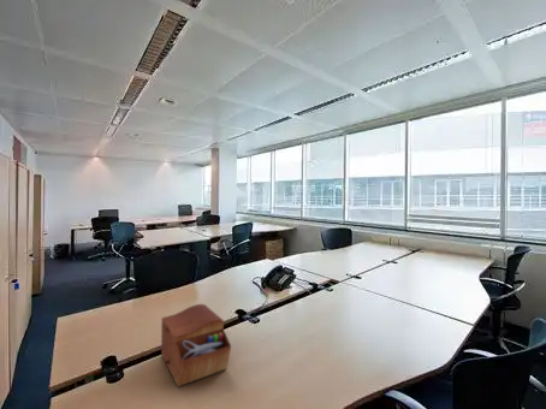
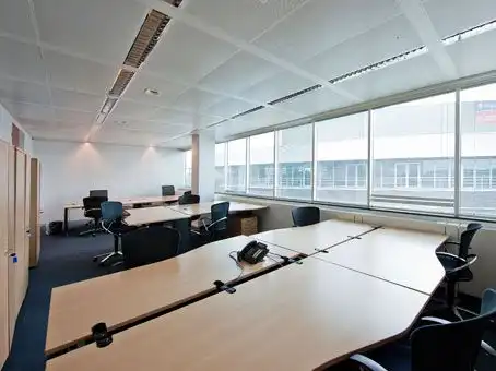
- sewing box [160,303,232,387]
